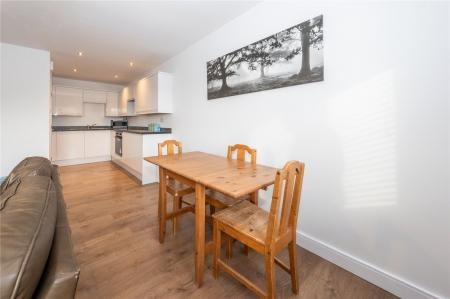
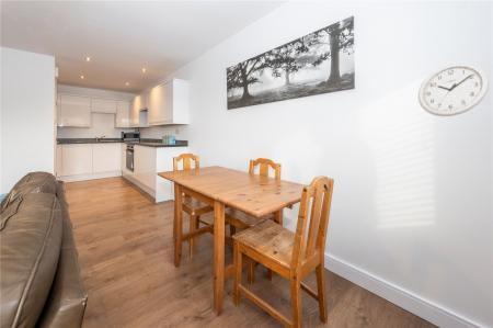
+ wall clock [417,61,491,117]
